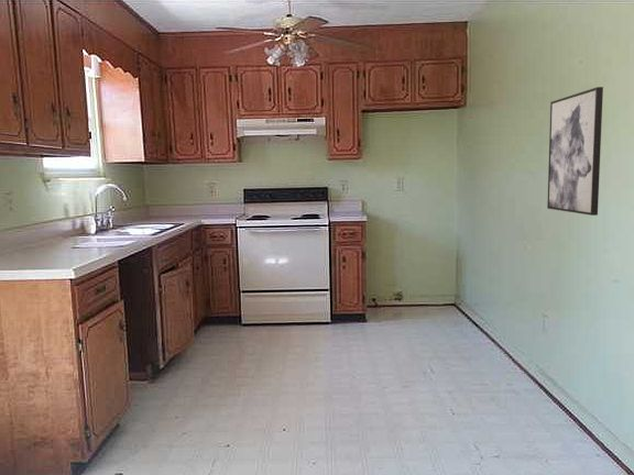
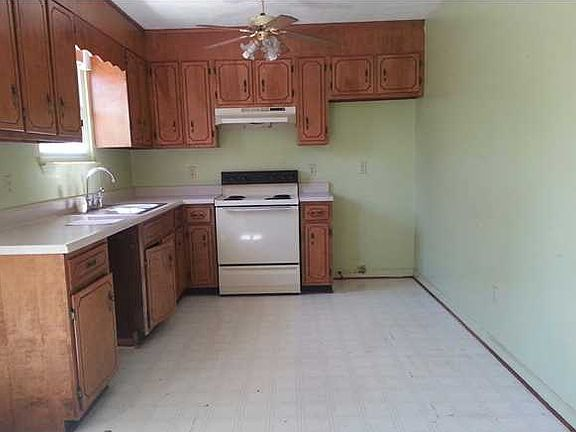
- wall art [546,86,604,217]
